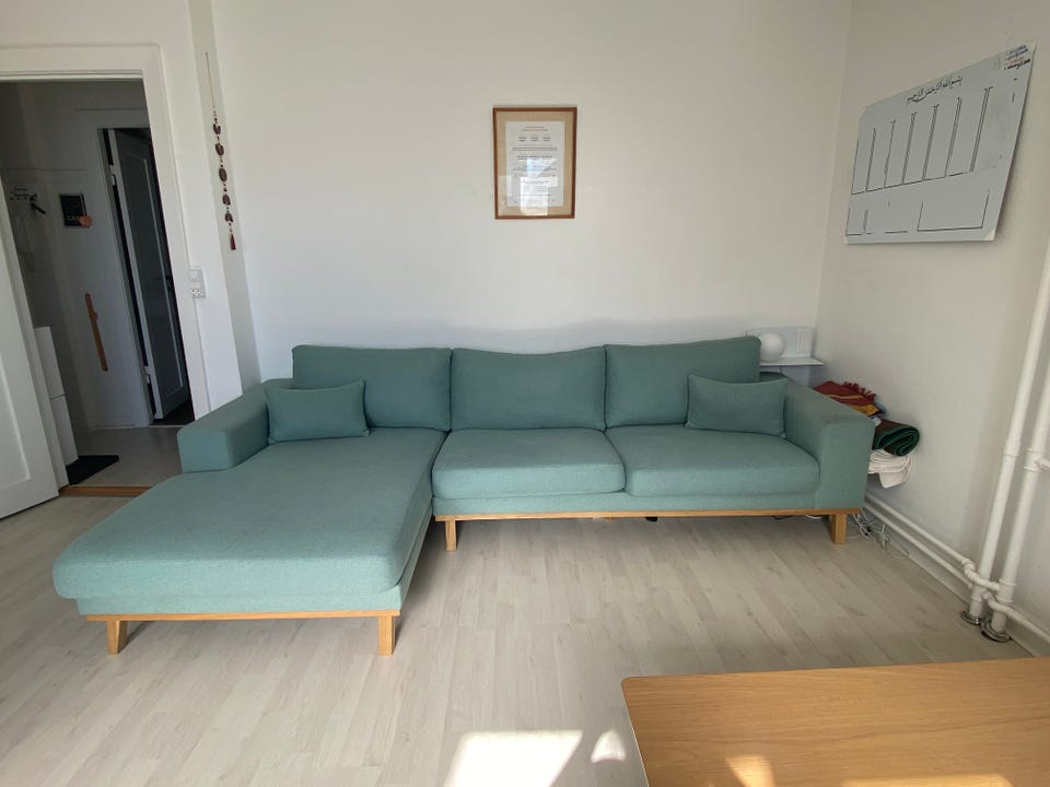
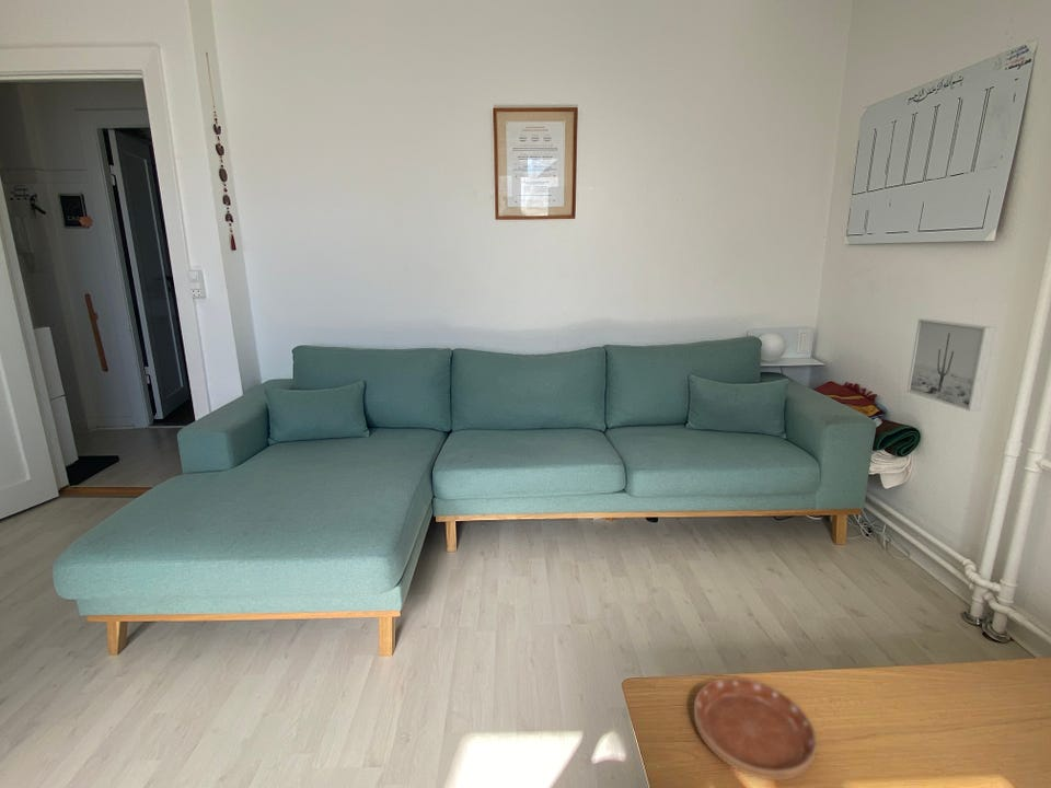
+ saucer [693,676,818,781]
+ wall art [905,317,996,412]
